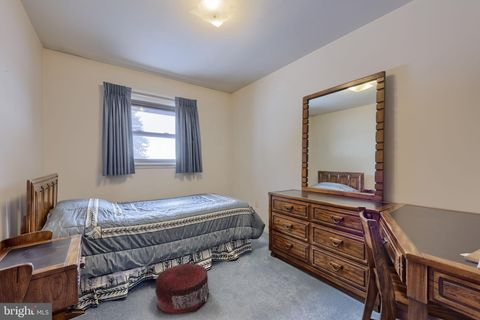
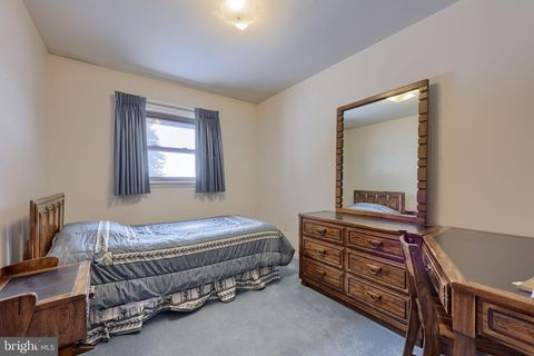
- pouf [154,262,210,315]
